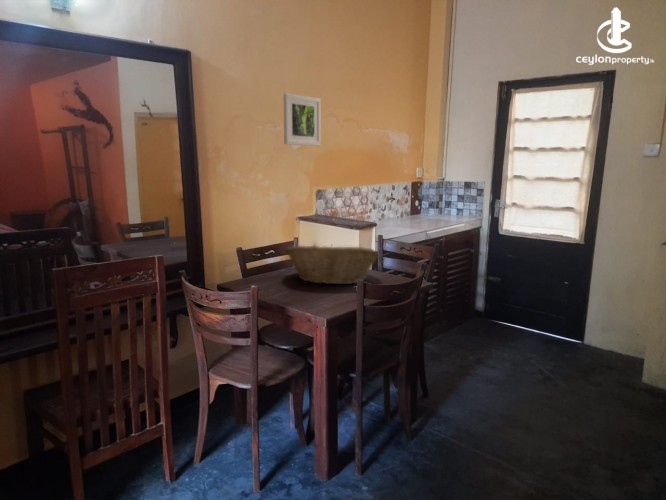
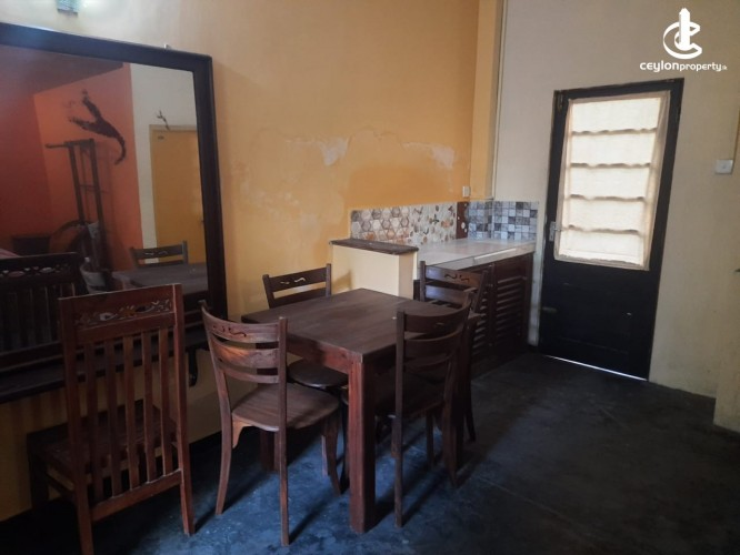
- fruit basket [284,245,380,286]
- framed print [283,93,322,147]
